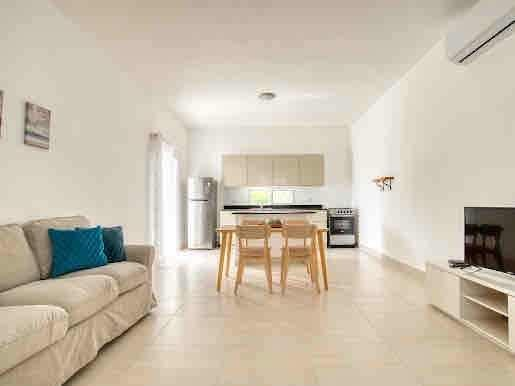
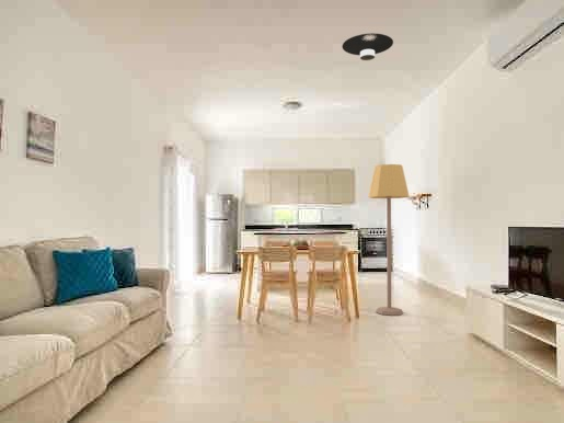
+ lamp [368,163,411,317]
+ ceiling light [342,32,394,61]
